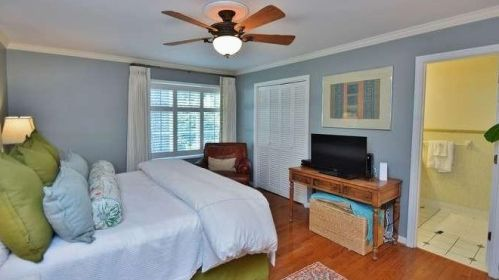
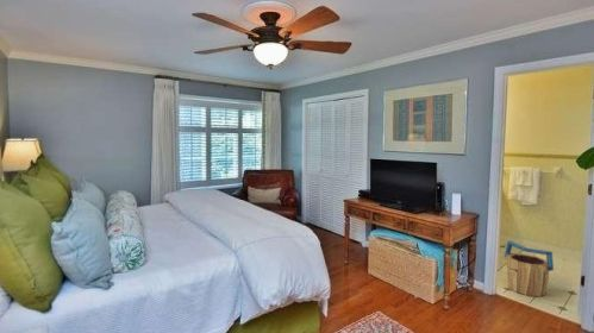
+ bucket [502,240,555,297]
